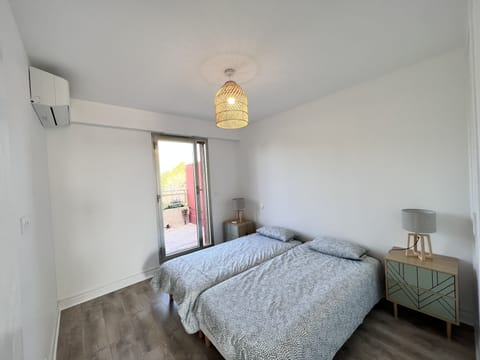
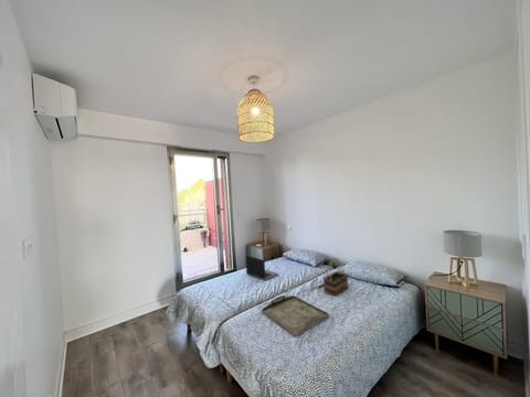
+ laptop computer [244,255,279,281]
+ serving tray [261,294,330,337]
+ woven basket [322,257,349,297]
